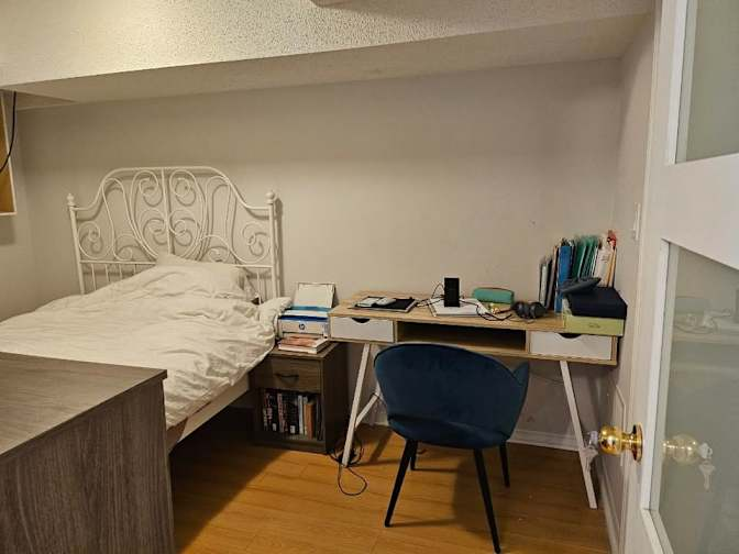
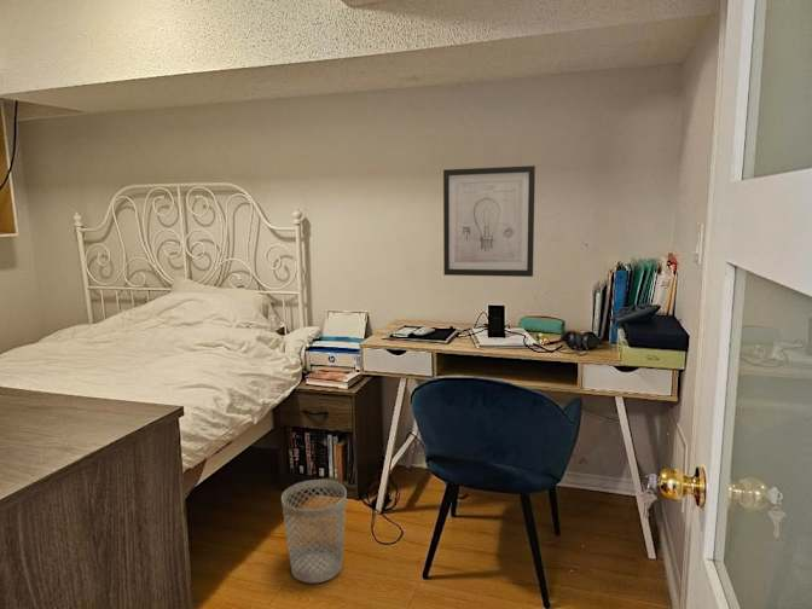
+ wall art [442,164,536,278]
+ wastebasket [280,478,348,584]
